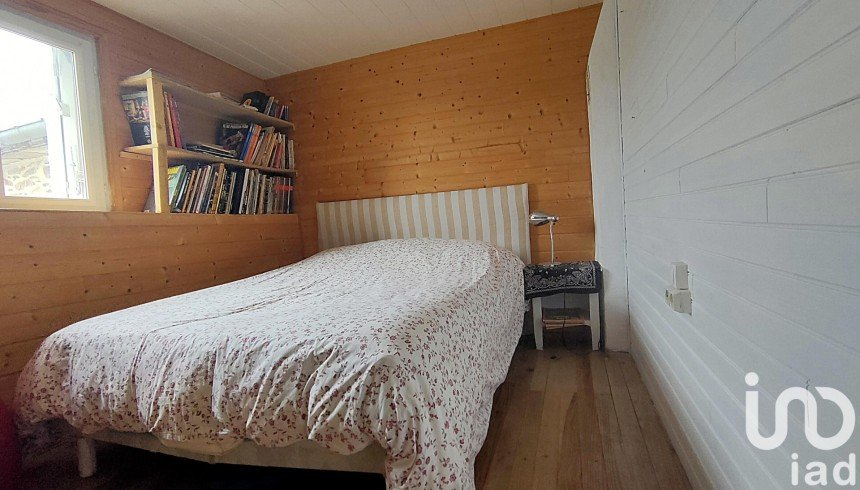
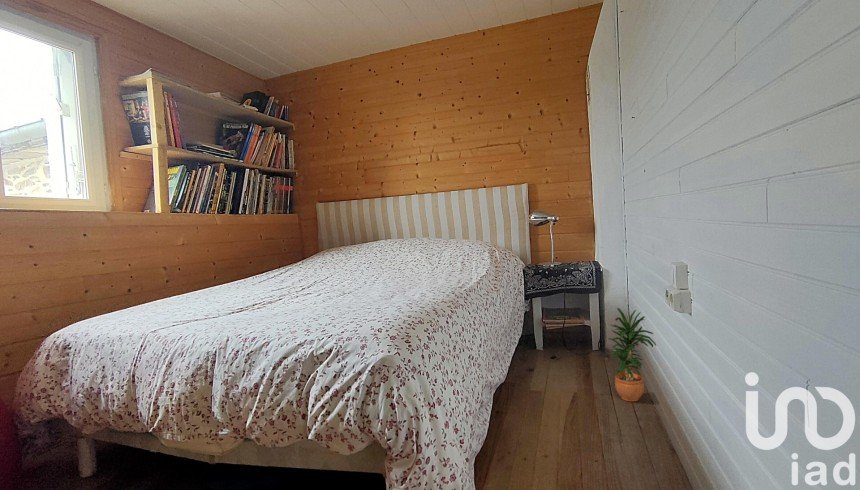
+ potted plant [608,307,657,402]
